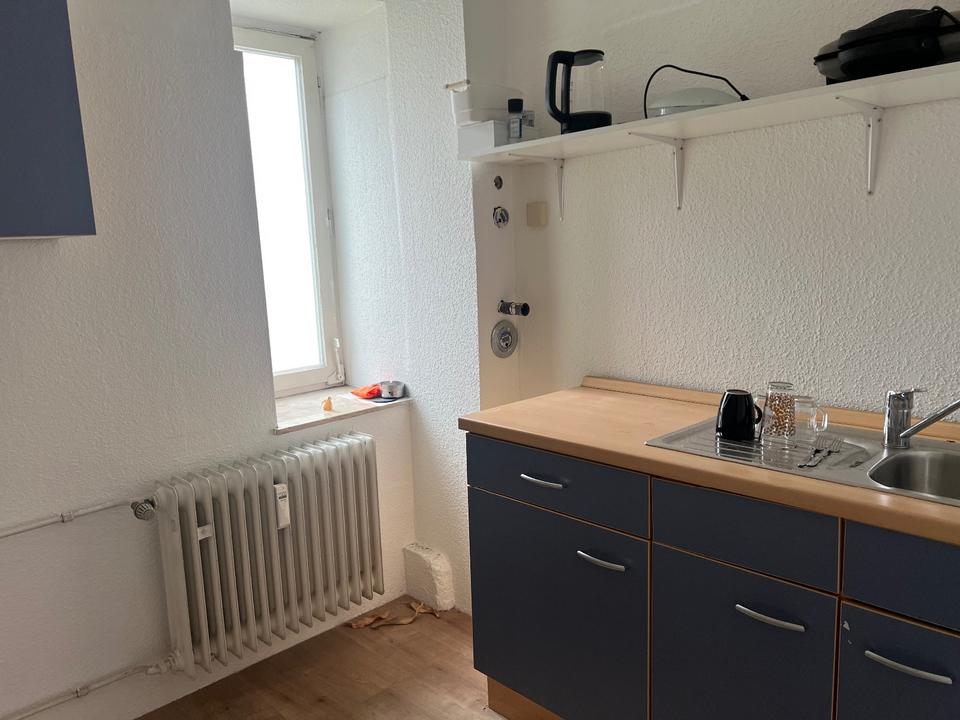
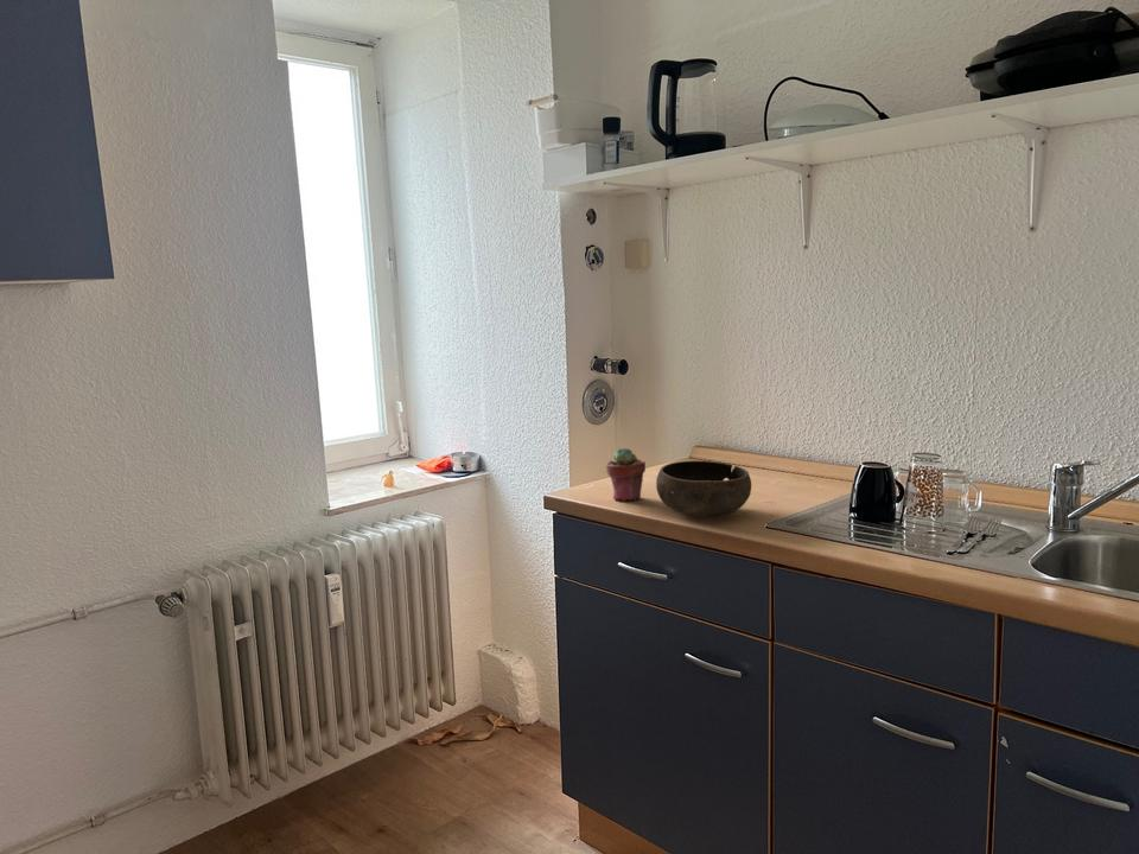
+ potted succulent [605,446,647,502]
+ bowl [655,460,752,517]
